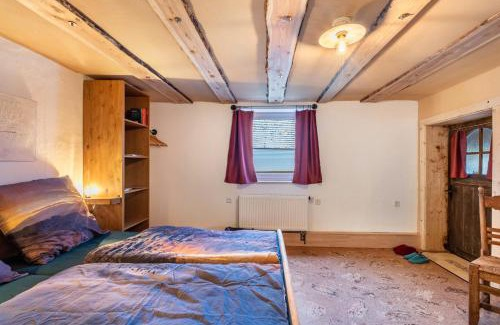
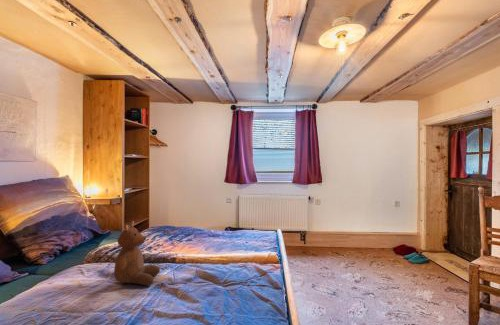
+ teddy bear [113,220,161,286]
